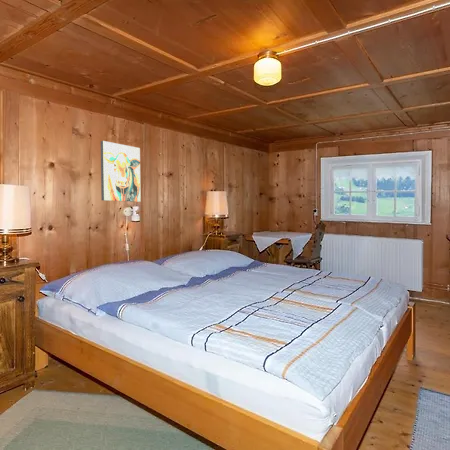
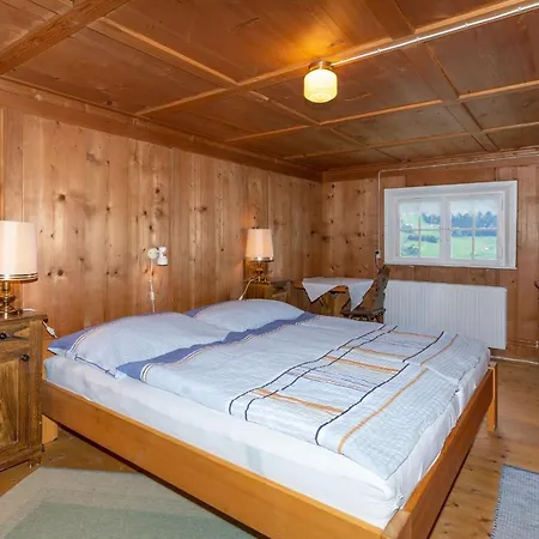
- wall art [100,140,142,203]
